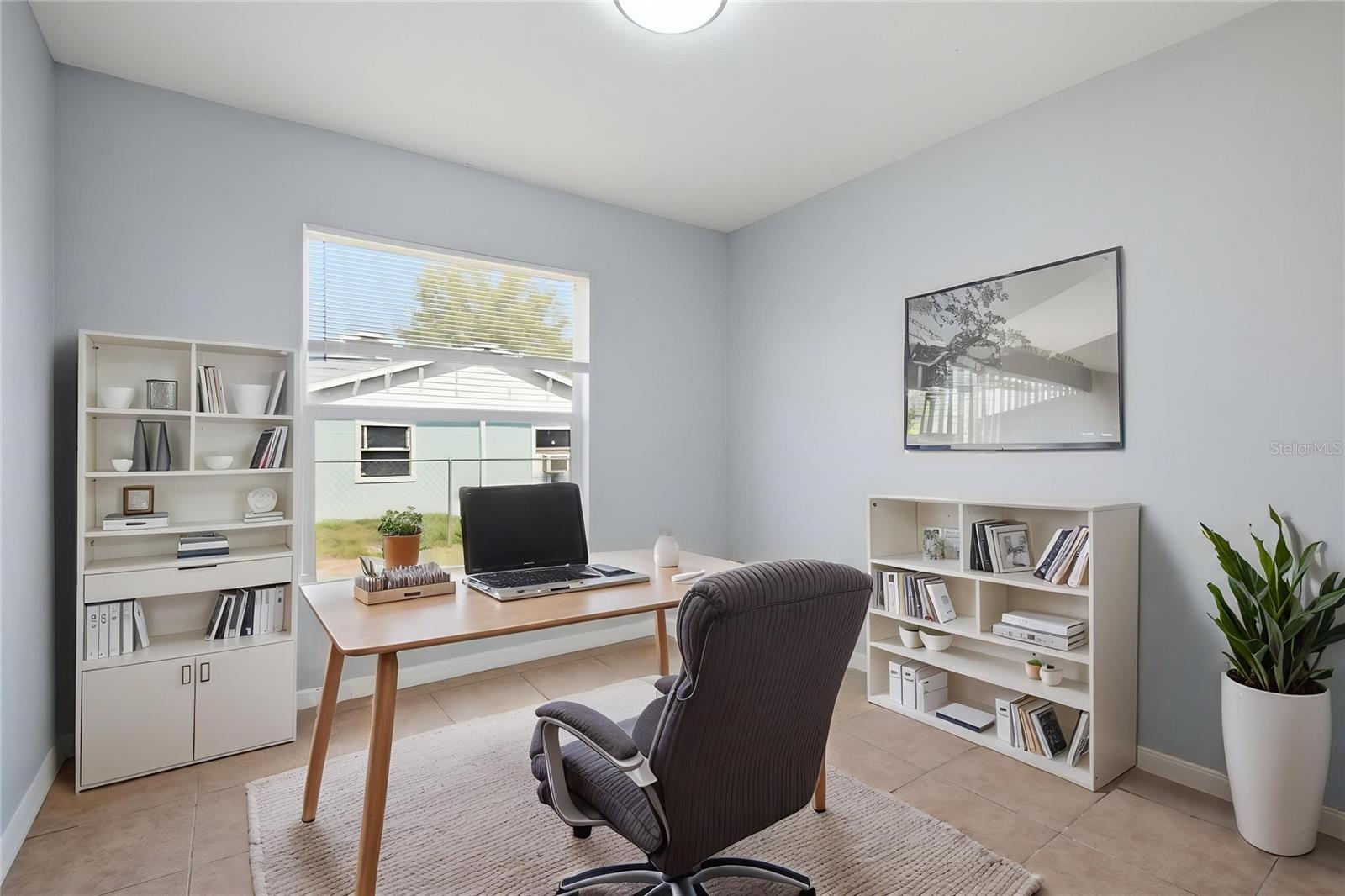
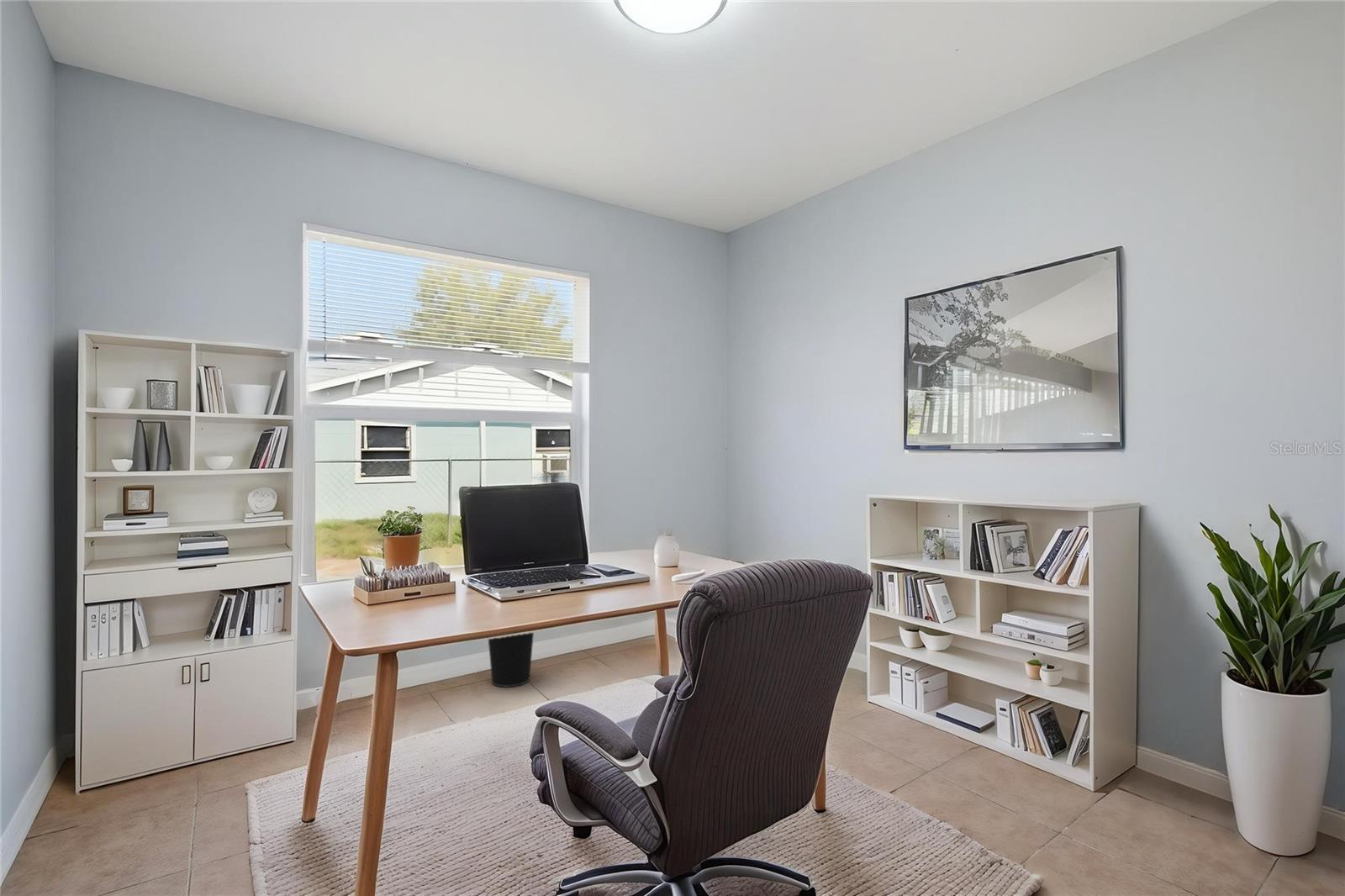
+ wastebasket [488,632,535,688]
